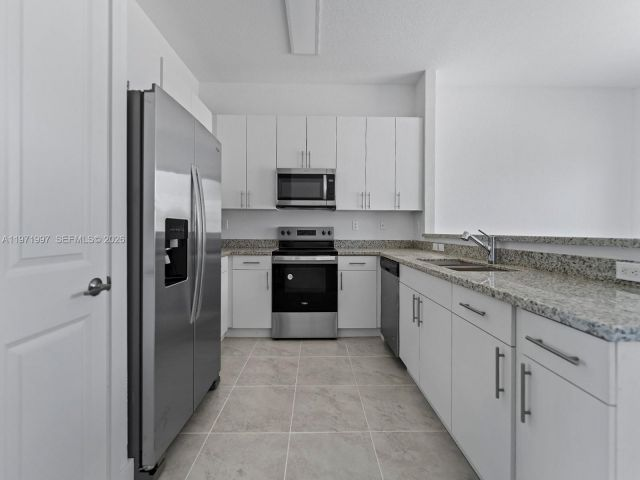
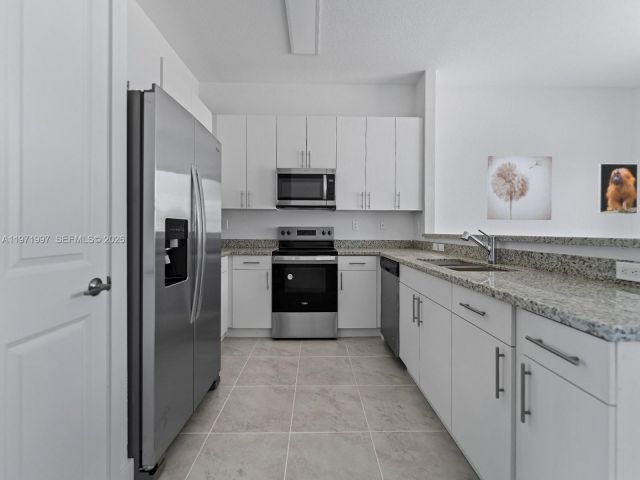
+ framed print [597,162,639,215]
+ wall art [486,155,553,221]
